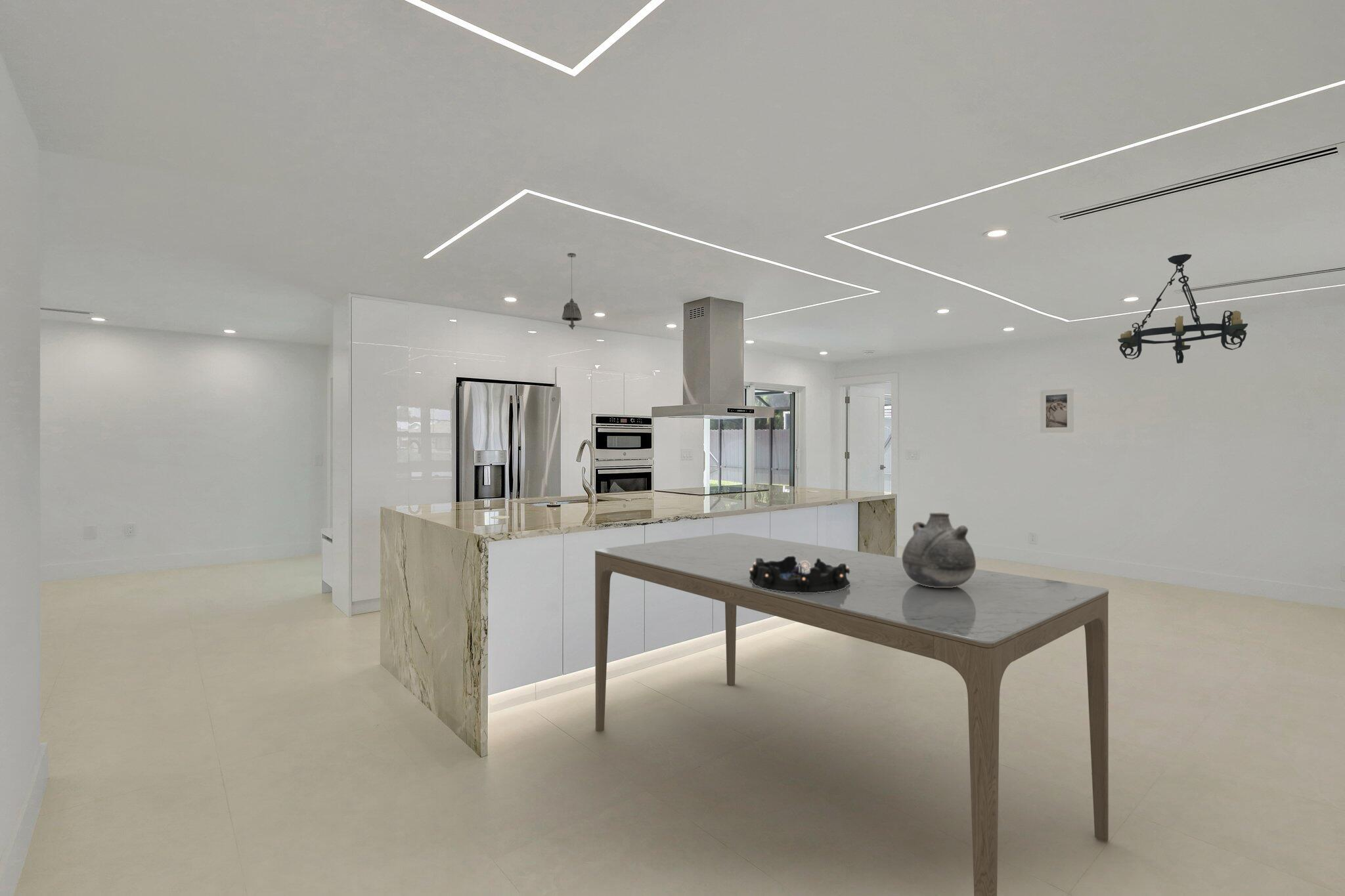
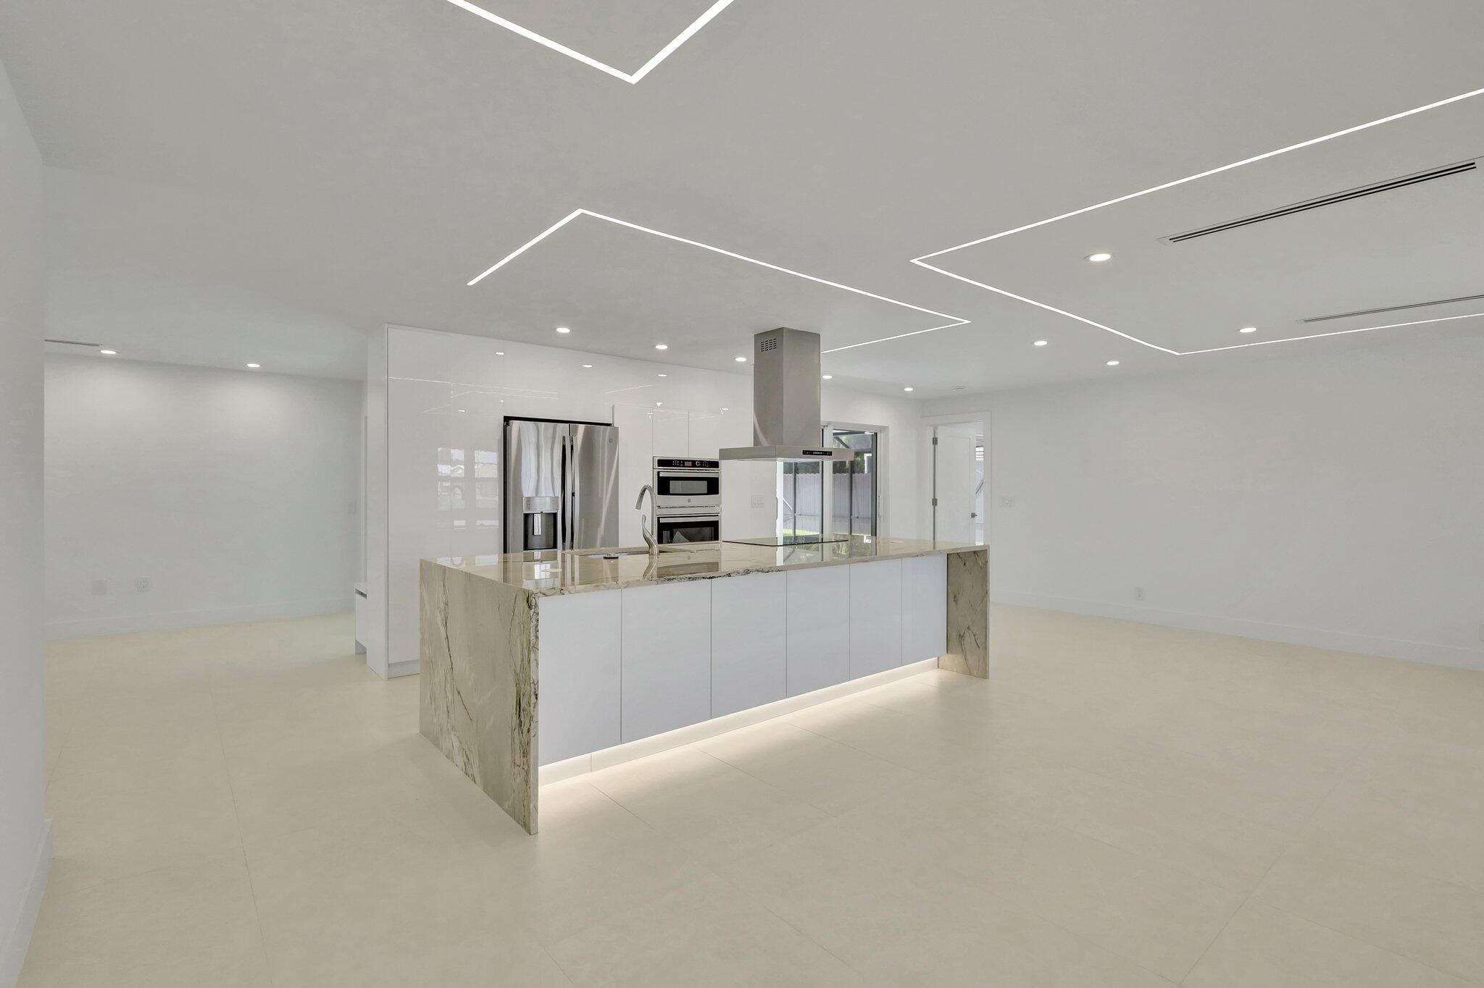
- decorative bowl [749,556,850,593]
- vase [901,512,977,587]
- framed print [1040,388,1074,434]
- chandelier [1117,253,1248,364]
- pendant light [561,252,583,330]
- dining table [594,532,1109,896]
